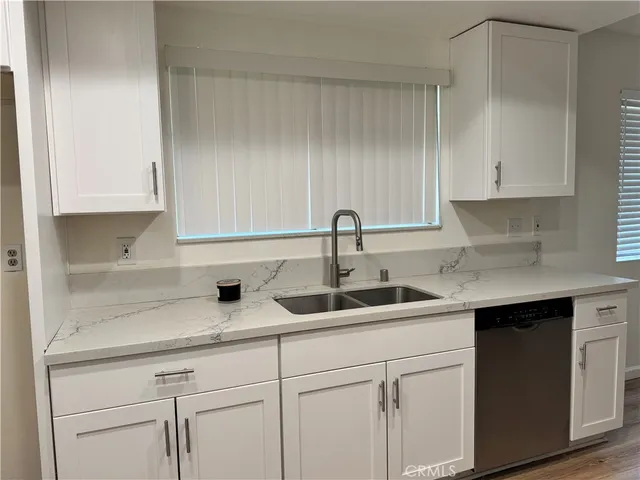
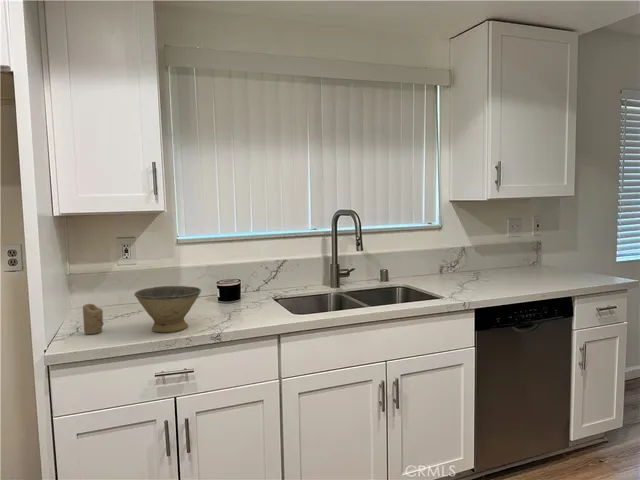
+ bowl [133,285,202,333]
+ candle [82,303,105,335]
